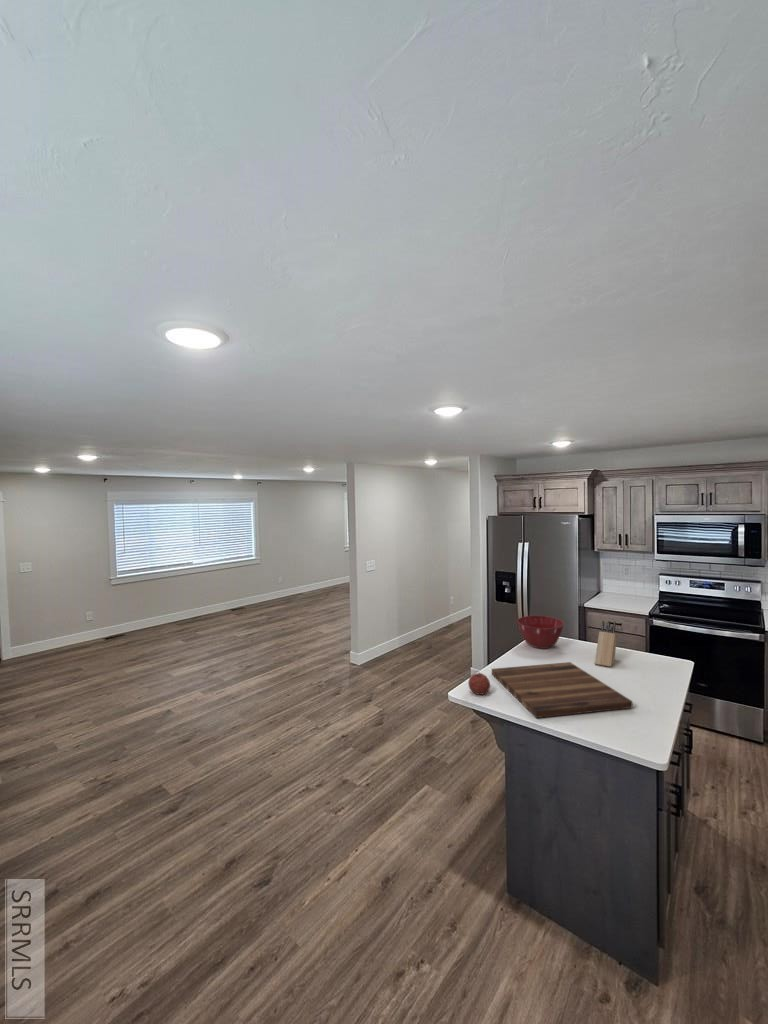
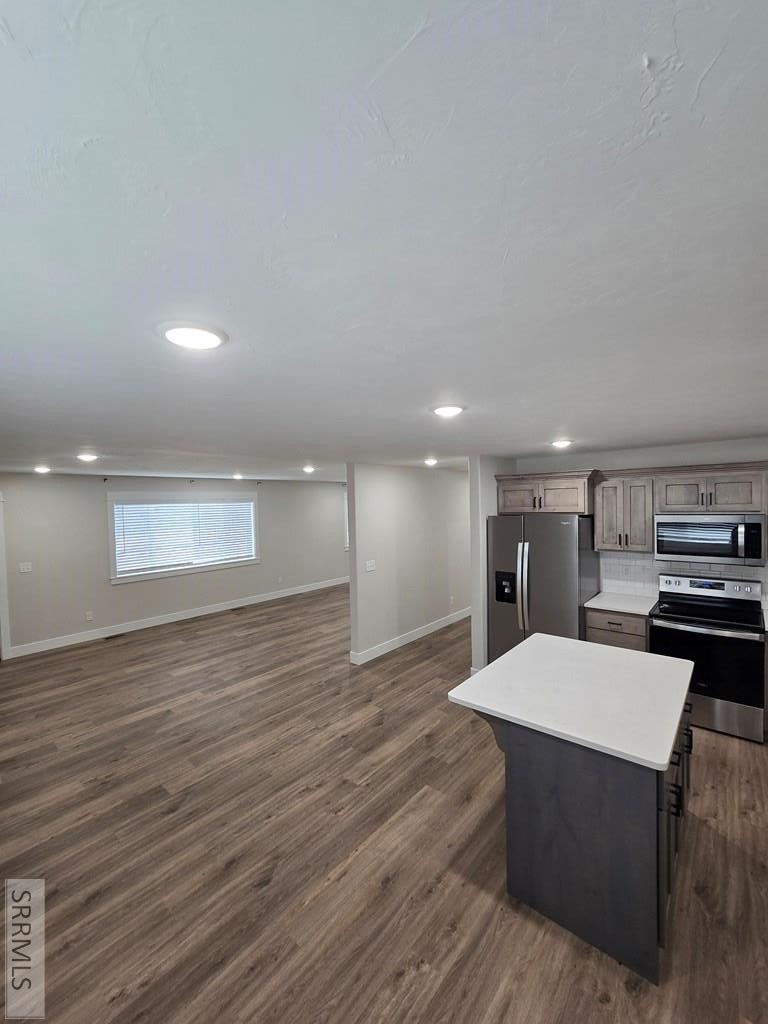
- mixing bowl [516,615,565,649]
- fruit [467,671,491,696]
- knife block [594,620,618,668]
- cutting board [491,661,633,719]
